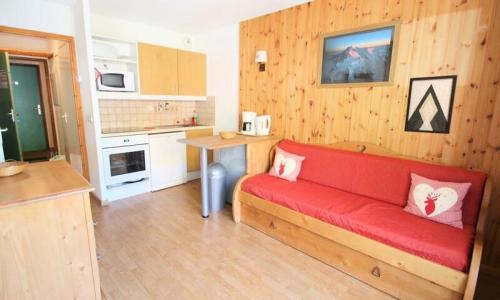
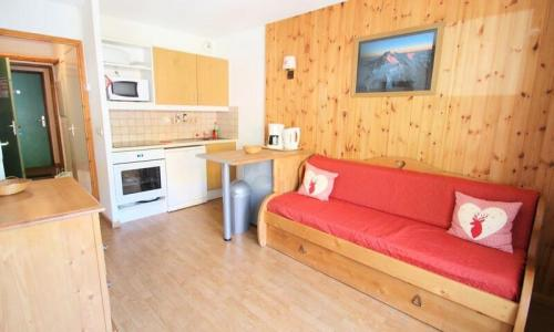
- wall art [403,74,459,135]
